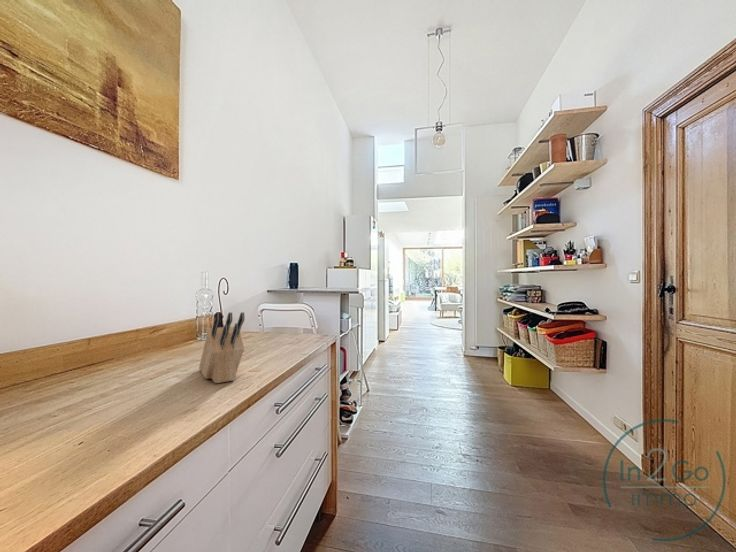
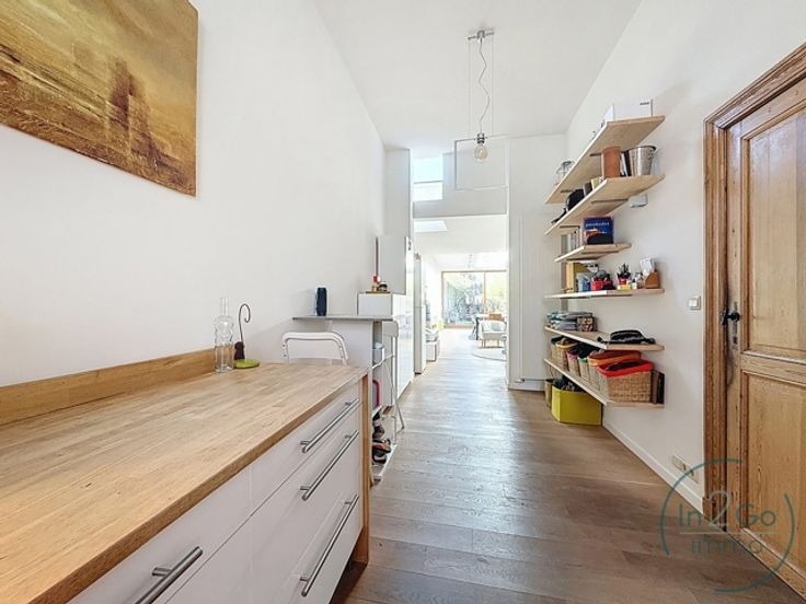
- knife block [198,311,245,385]
